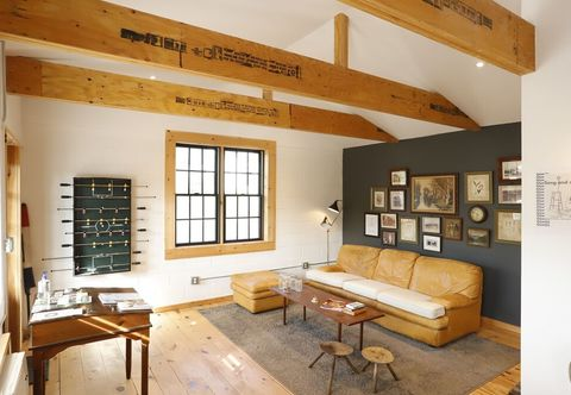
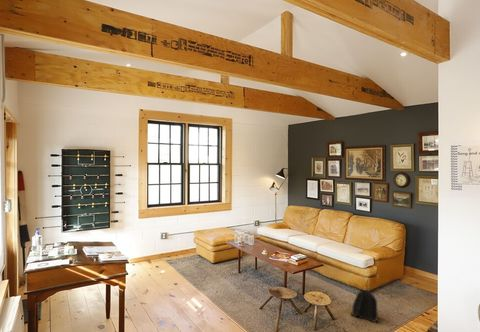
+ backpack [350,288,380,323]
